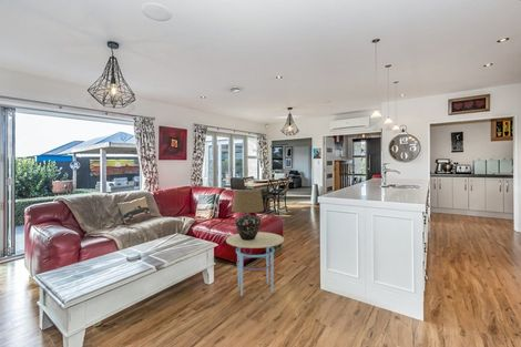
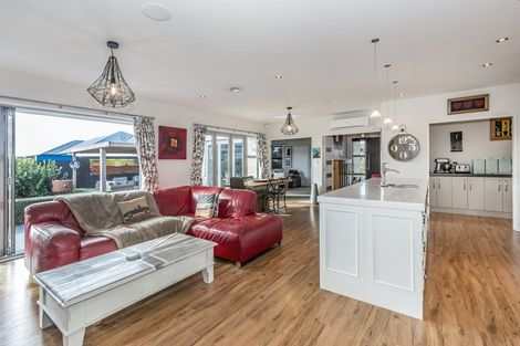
- side table [225,231,285,297]
- table lamp [231,188,265,241]
